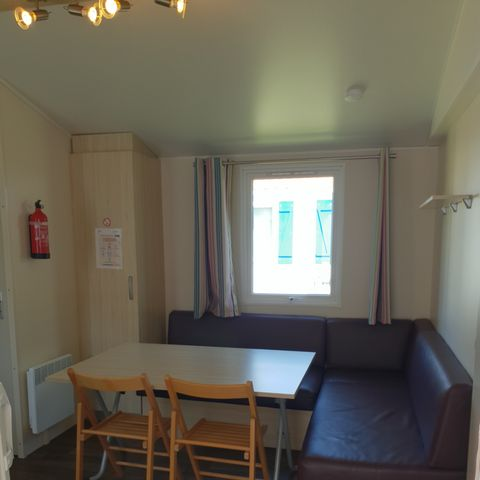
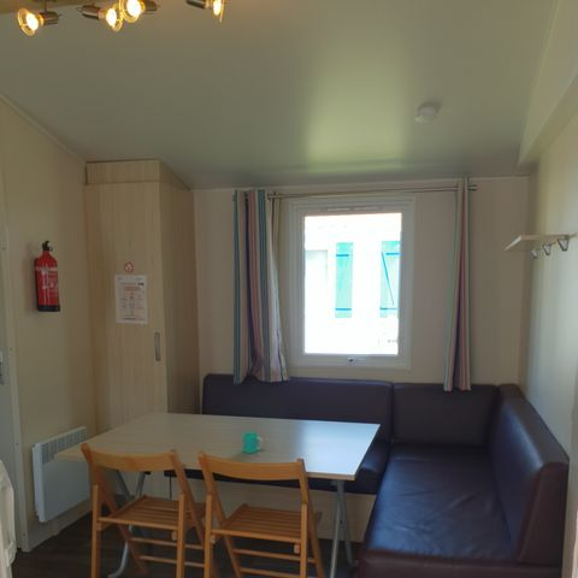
+ cup [242,431,265,454]
